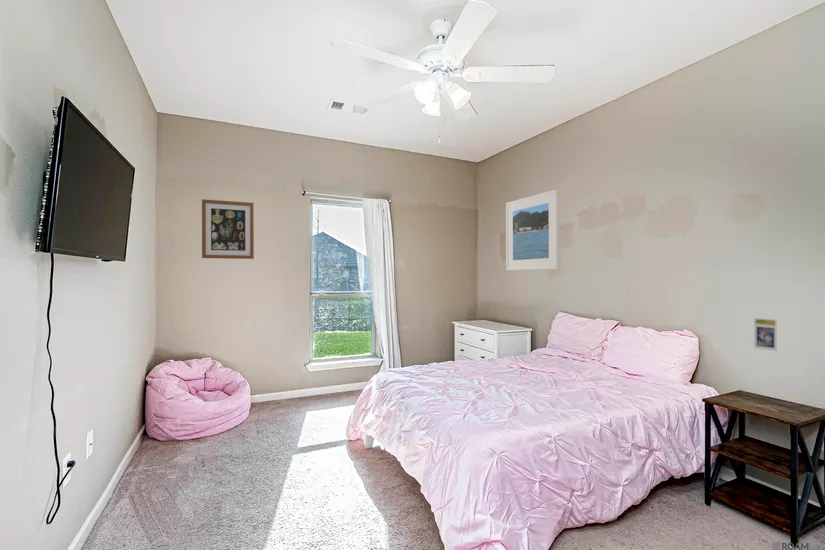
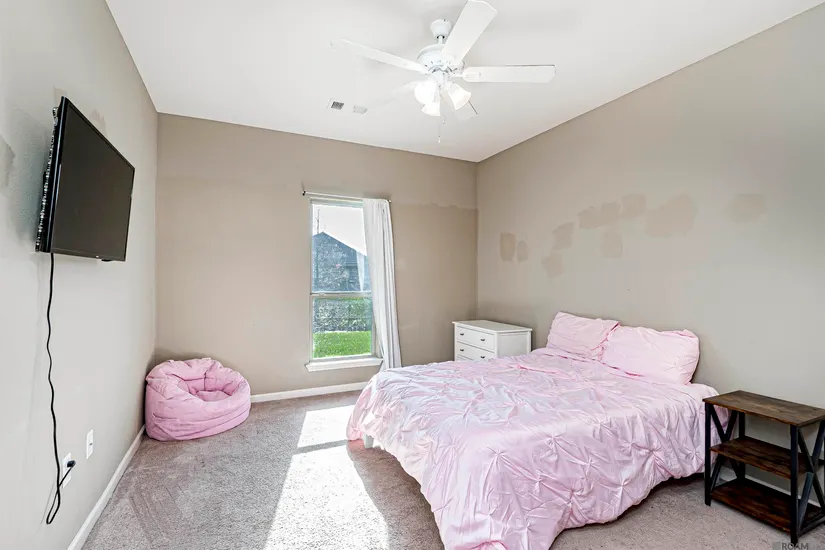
- trading card display case [753,317,778,352]
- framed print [505,188,560,271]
- wall art [201,198,255,260]
